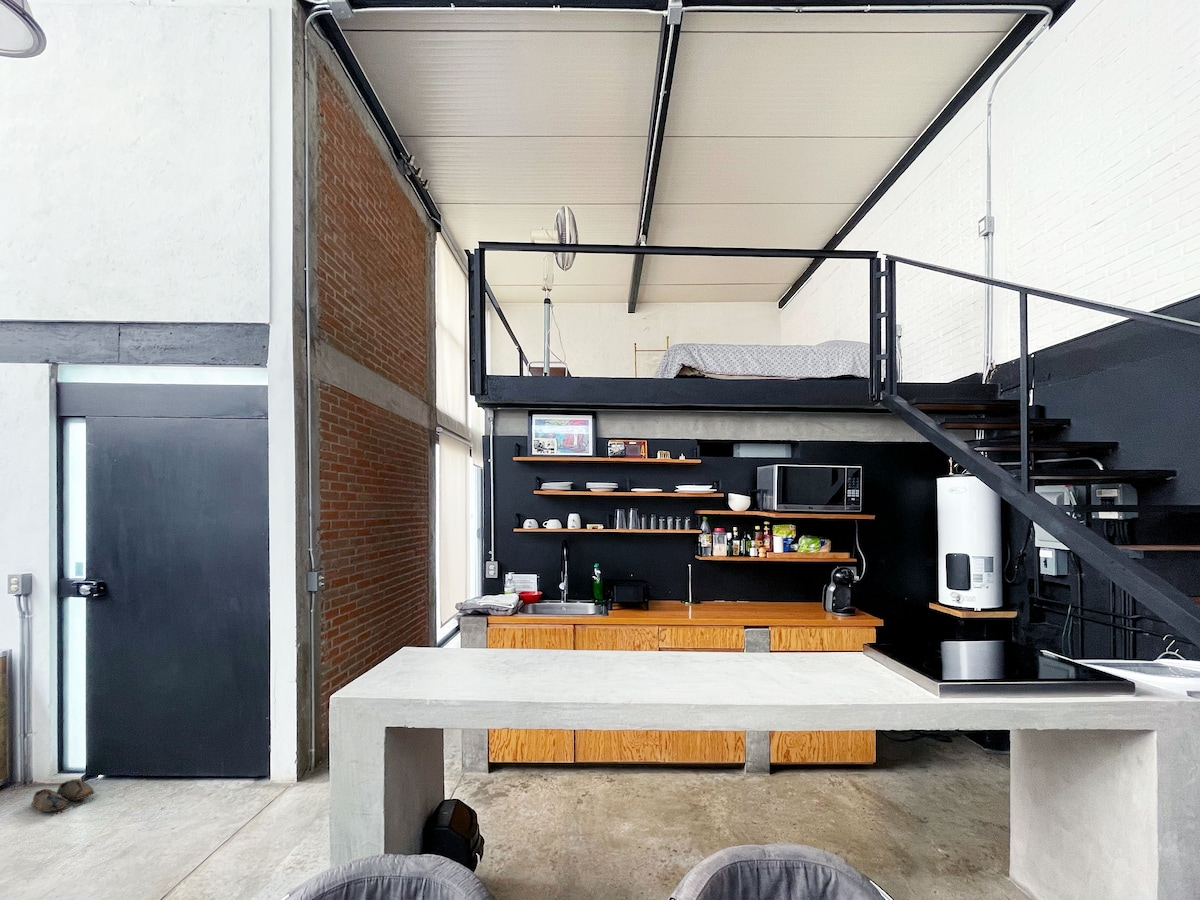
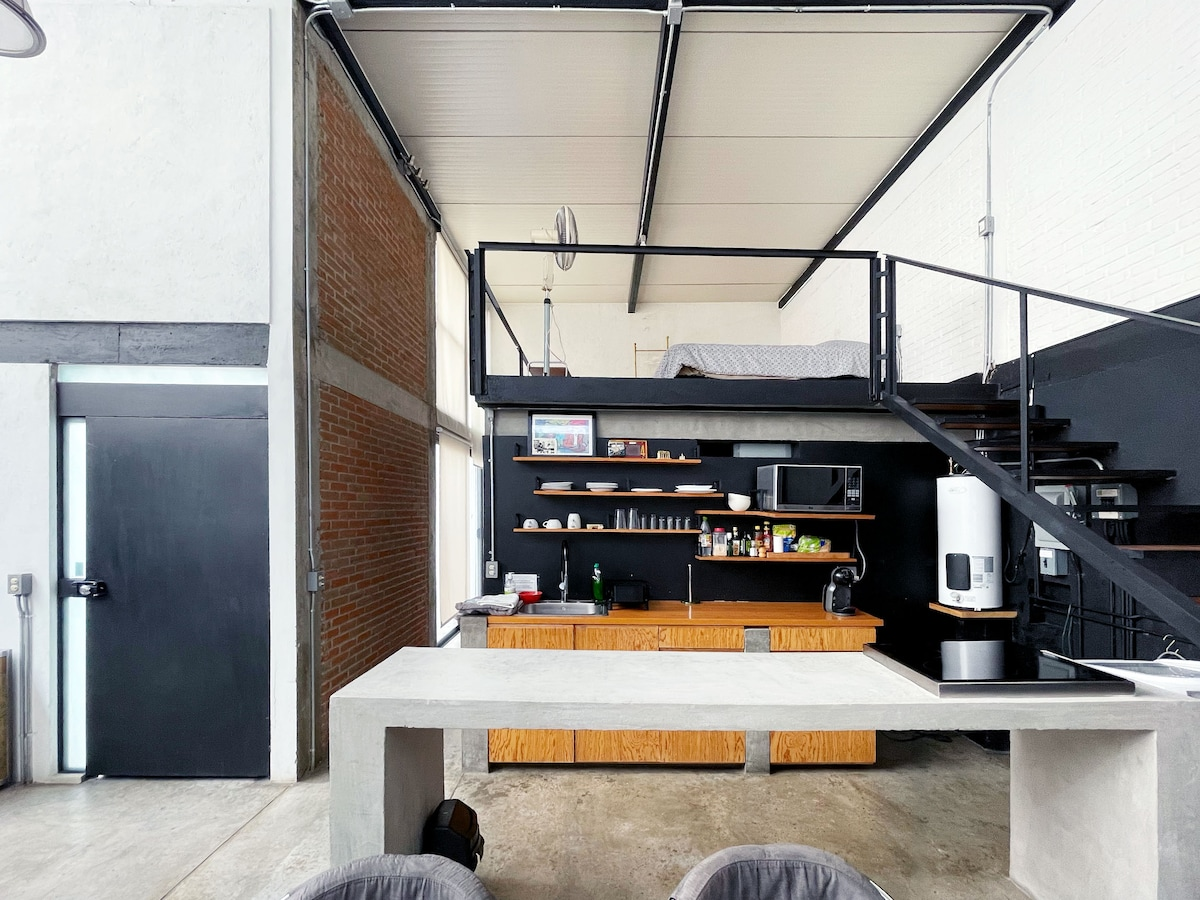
- shoe [30,778,95,817]
